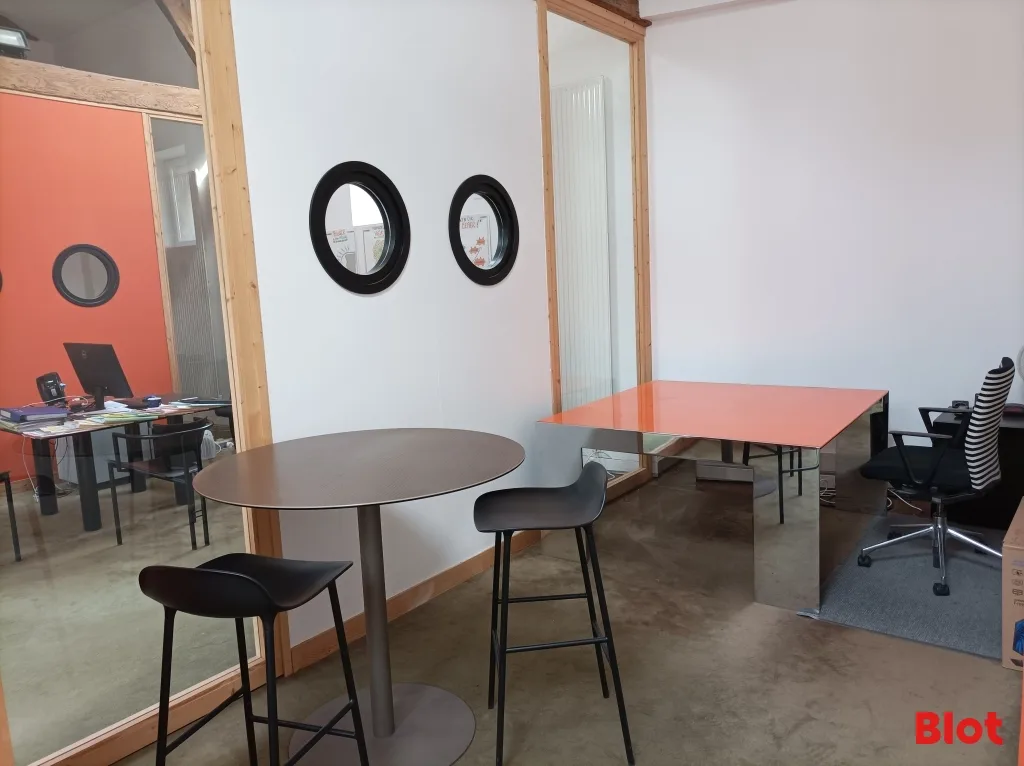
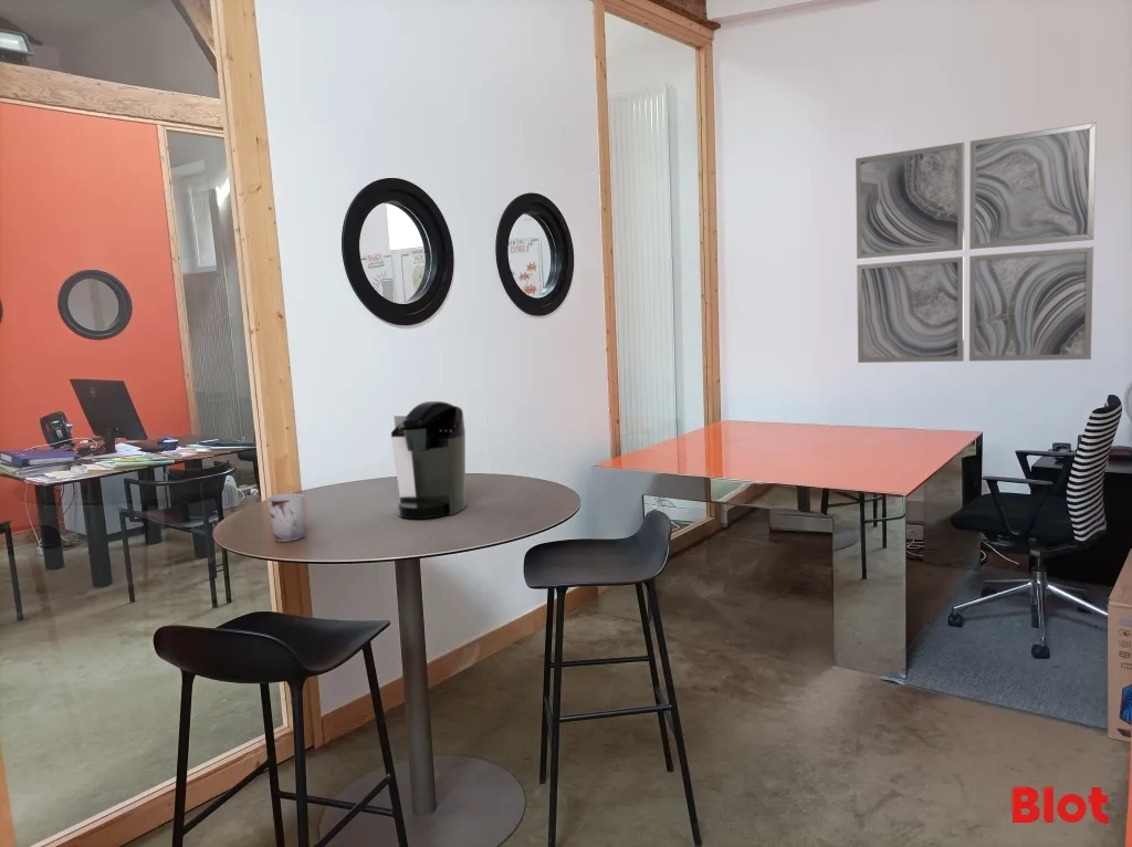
+ cup [265,492,305,543]
+ coffee maker [390,400,467,520]
+ wall art [855,122,1098,364]
